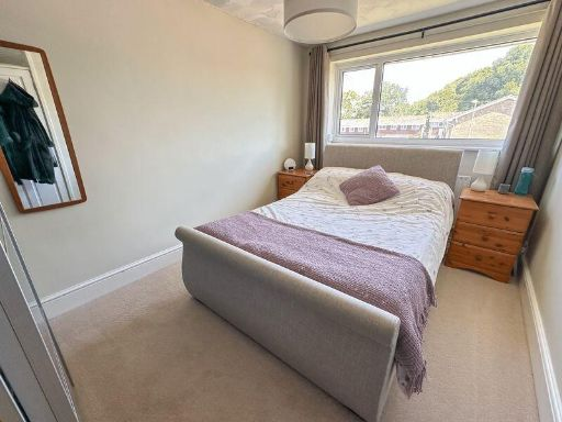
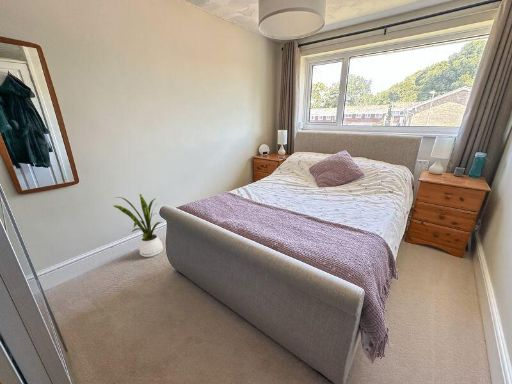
+ house plant [113,193,164,258]
